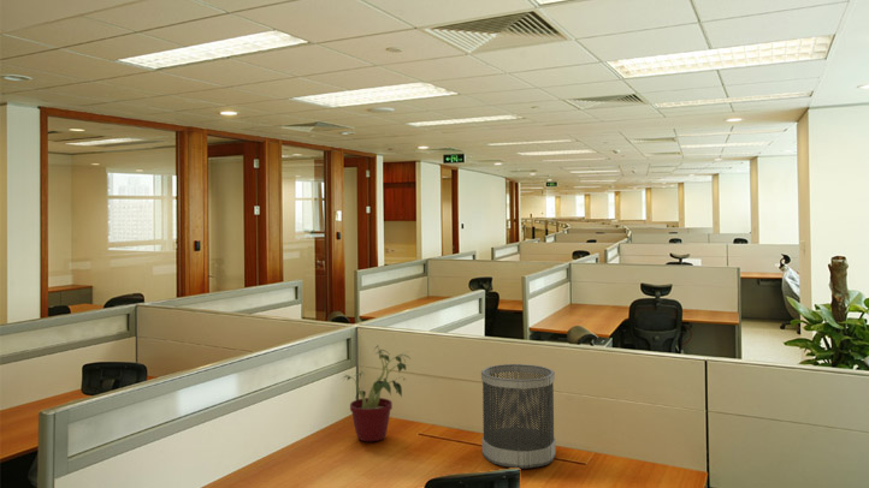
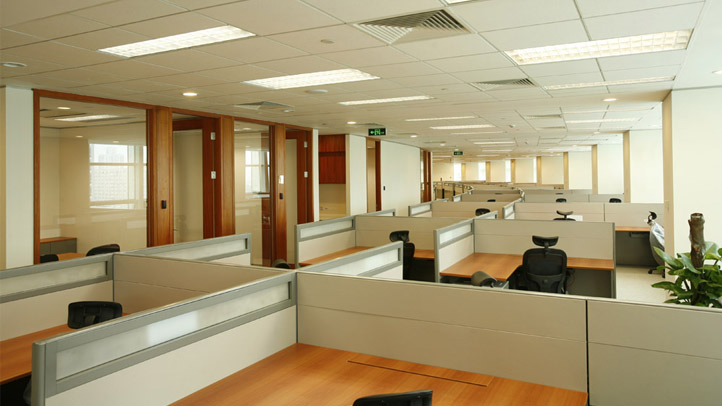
- potted plant [341,344,412,442]
- wastebasket [480,363,556,470]
